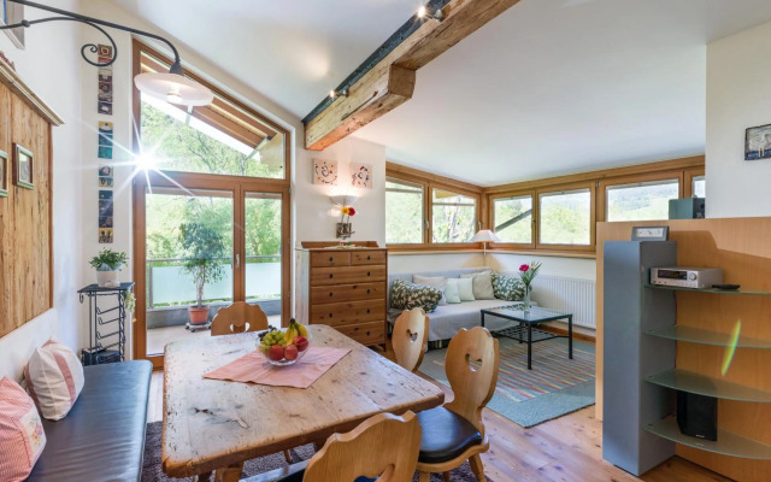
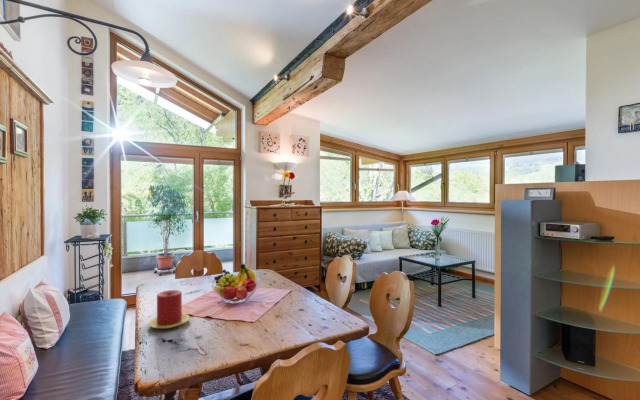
+ candle [147,289,191,329]
